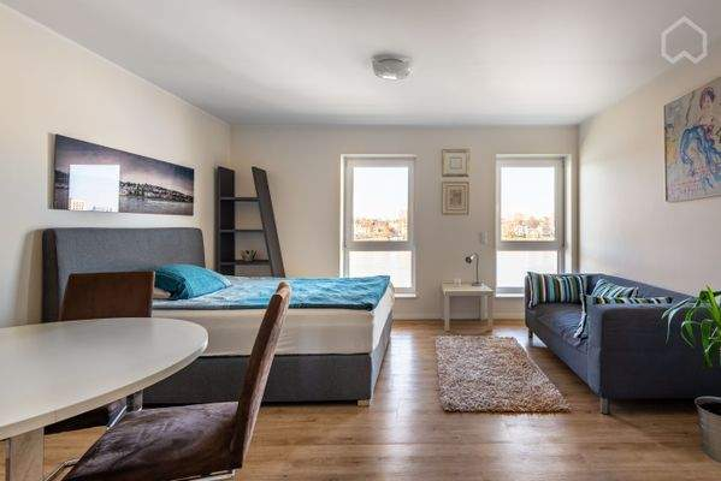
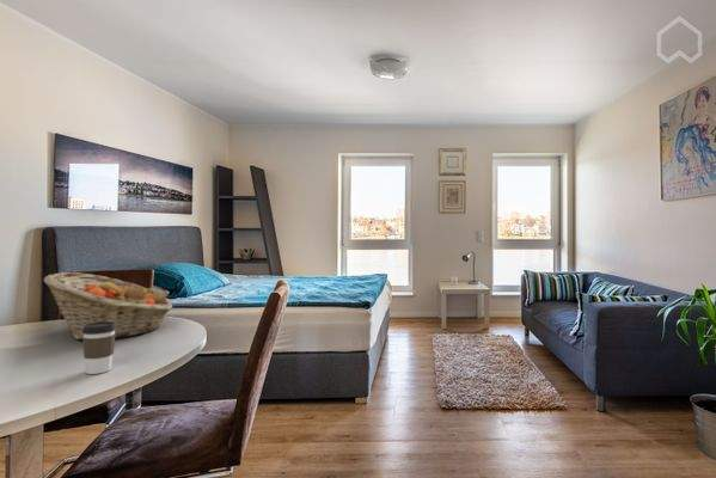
+ coffee cup [81,321,116,375]
+ fruit basket [43,271,173,341]
